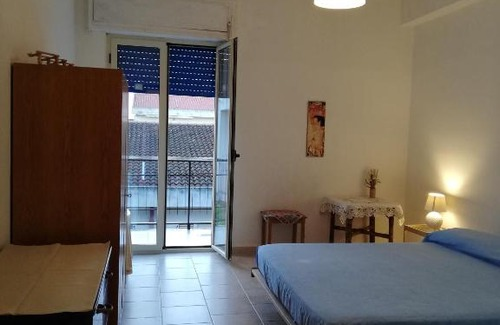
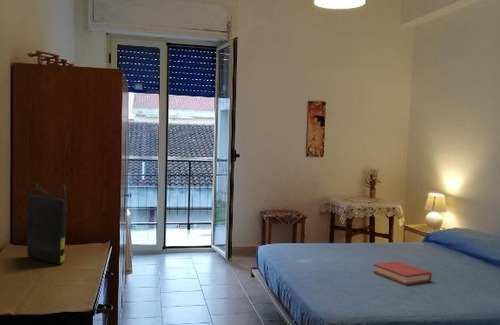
+ hardback book [372,260,433,286]
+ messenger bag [26,182,67,266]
